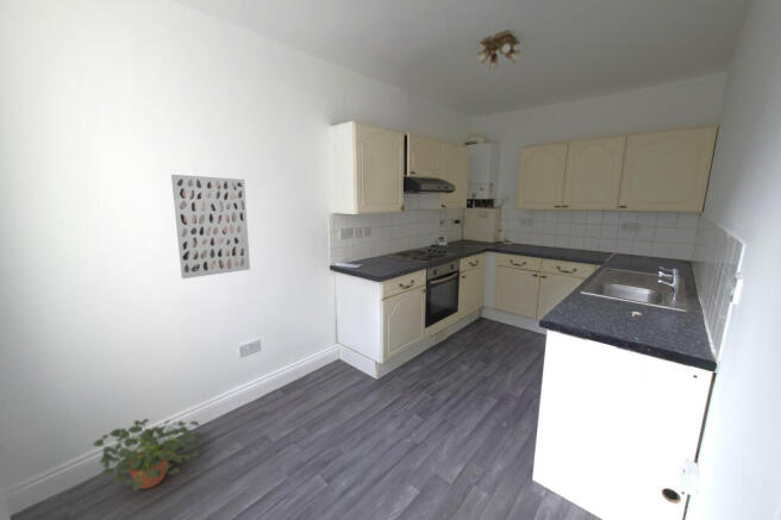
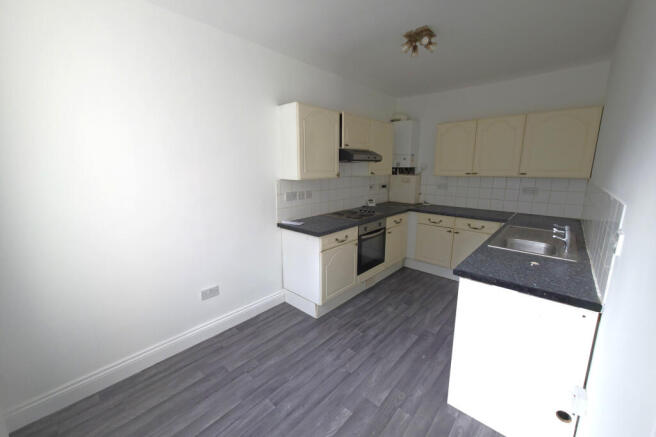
- wall art [170,174,251,280]
- potted plant [92,418,205,493]
